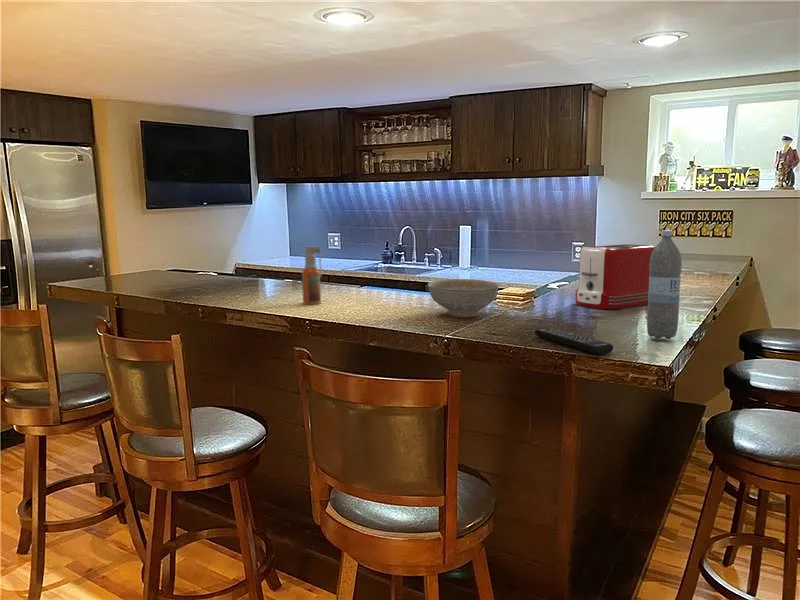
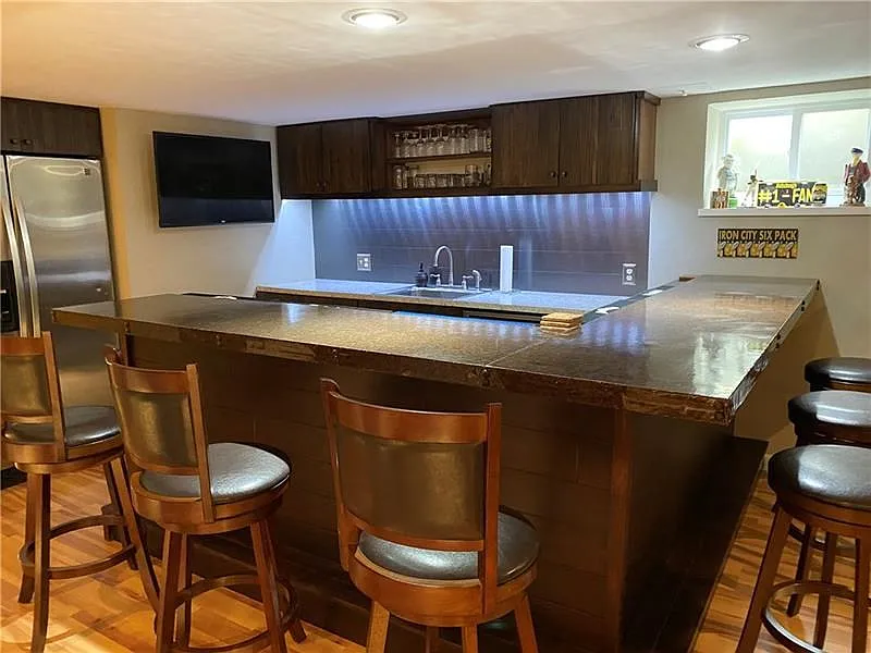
- remote control [534,327,614,356]
- decorative bowl [427,278,500,318]
- spray bottle [301,245,323,306]
- toaster [574,243,656,310]
- water bottle [646,229,683,340]
